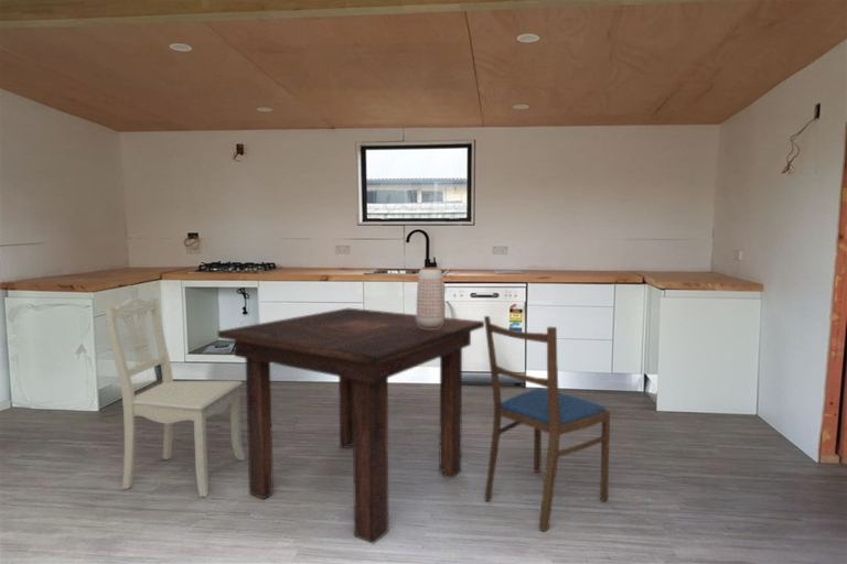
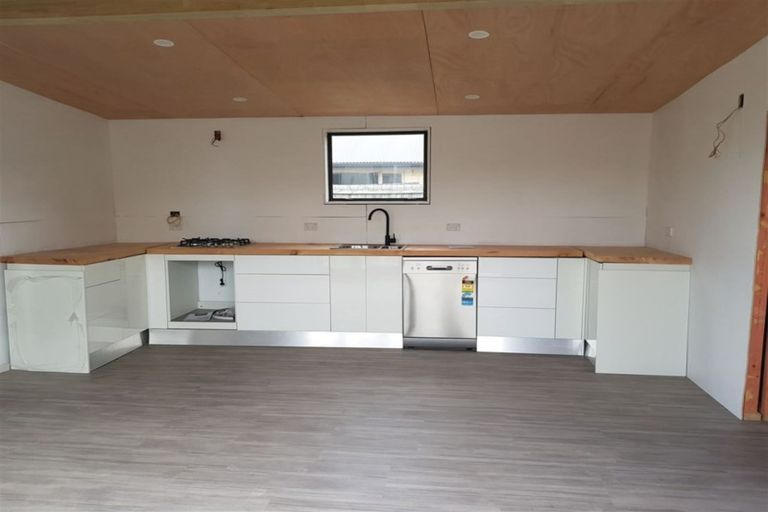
- dining chair [483,315,611,533]
- planter [416,267,446,328]
- dining chair [104,296,246,498]
- dining table [216,307,485,545]
